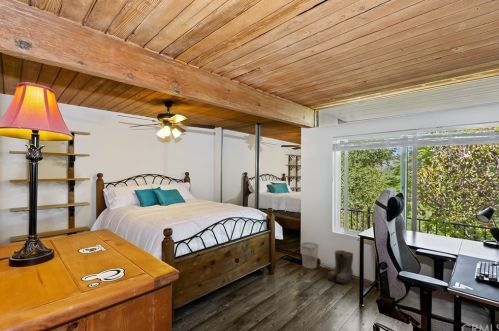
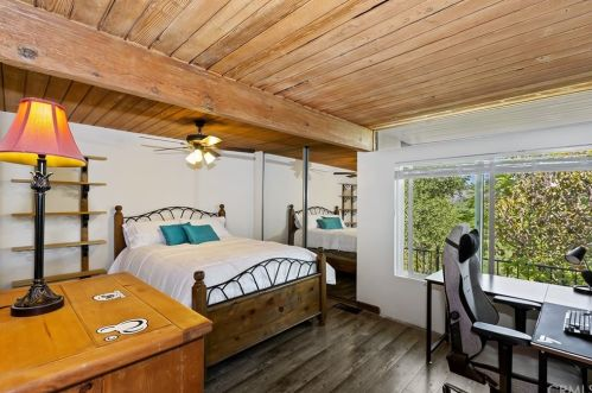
- wastebasket [300,241,319,270]
- boots [326,249,354,285]
